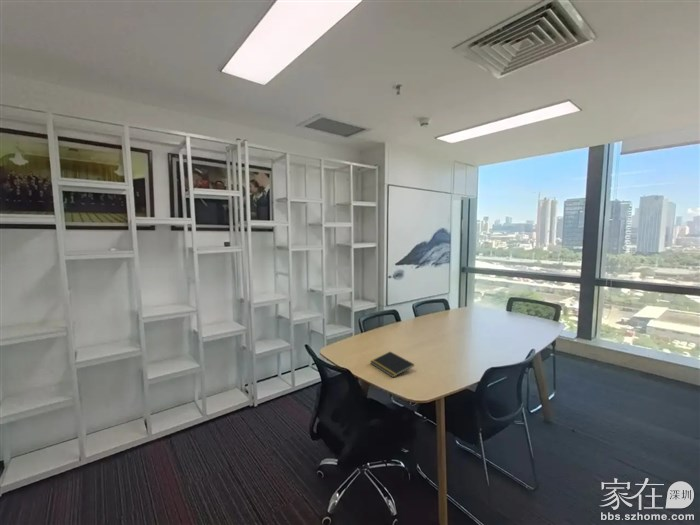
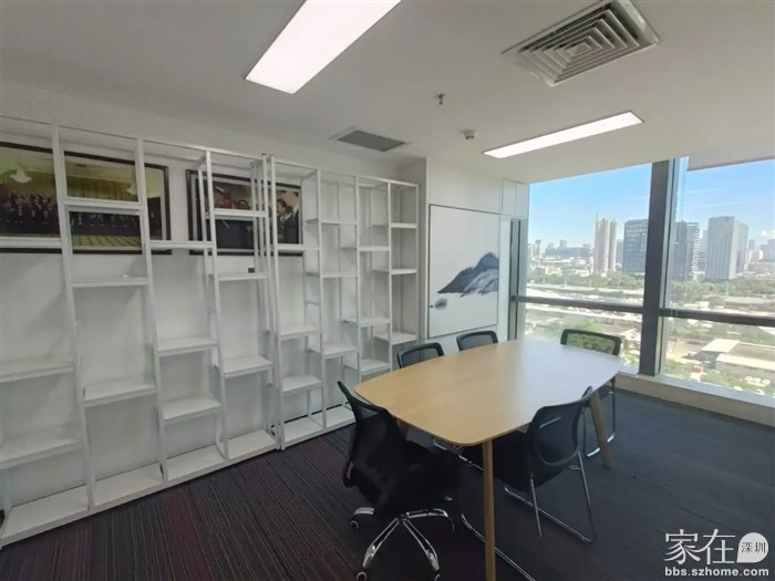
- notepad [369,351,415,378]
